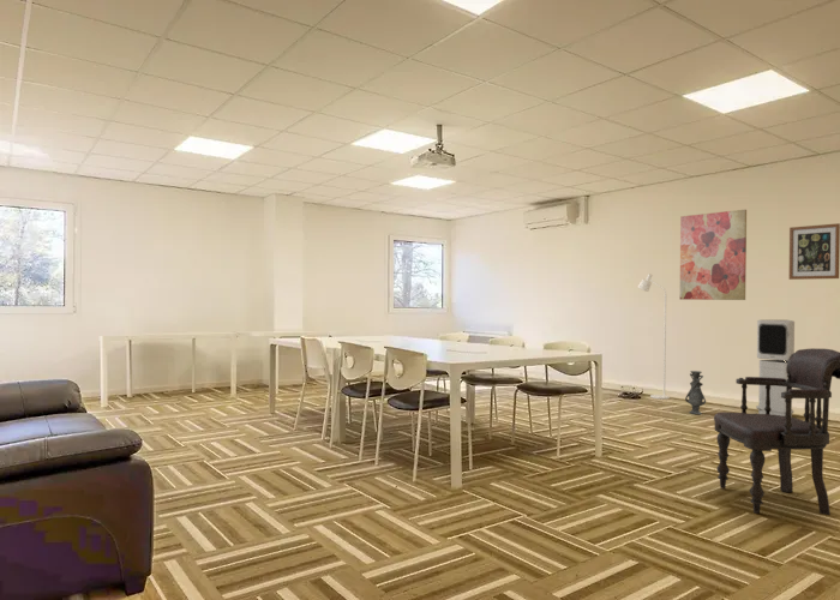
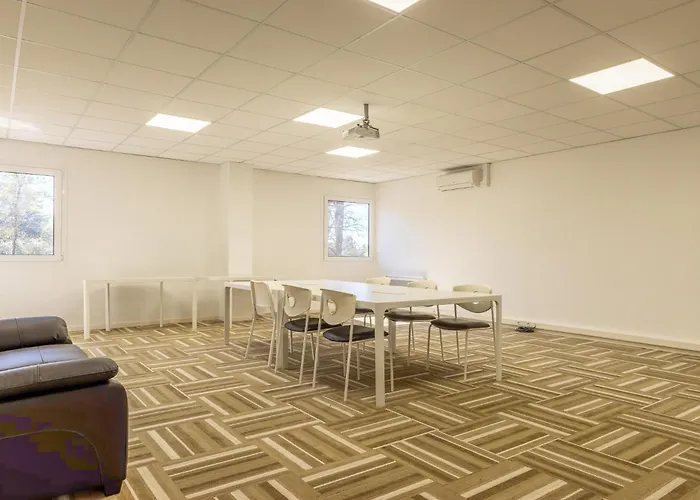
- air purifier [755,319,796,418]
- armchair [713,347,840,516]
- vase [684,370,707,415]
- floor lamp [637,272,671,400]
- wall art [678,209,748,301]
- wall art [788,222,840,281]
